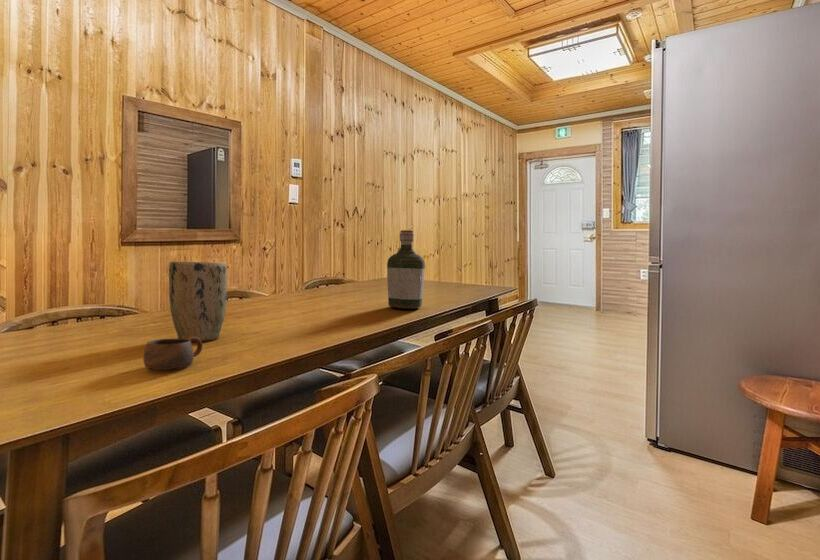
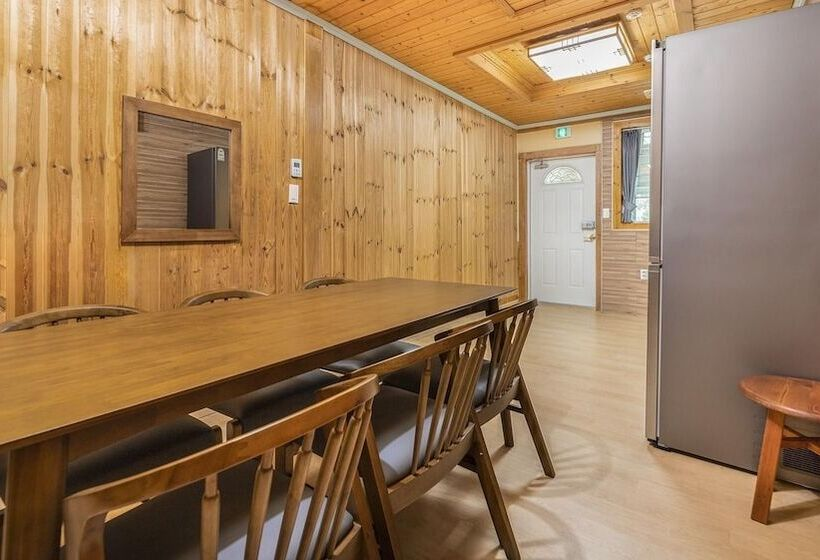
- bottle [386,229,426,310]
- cup [142,337,204,371]
- plant pot [168,260,228,342]
